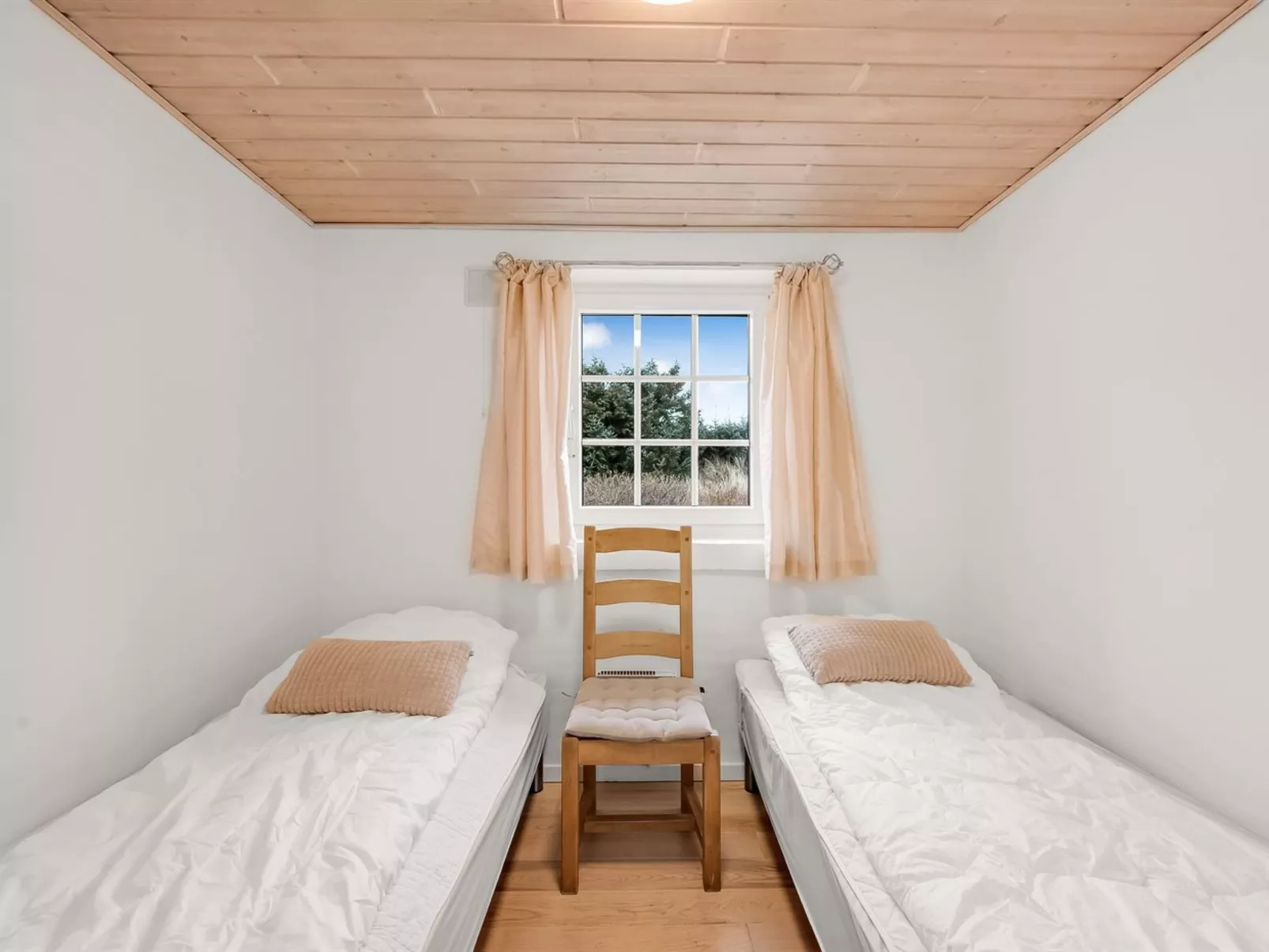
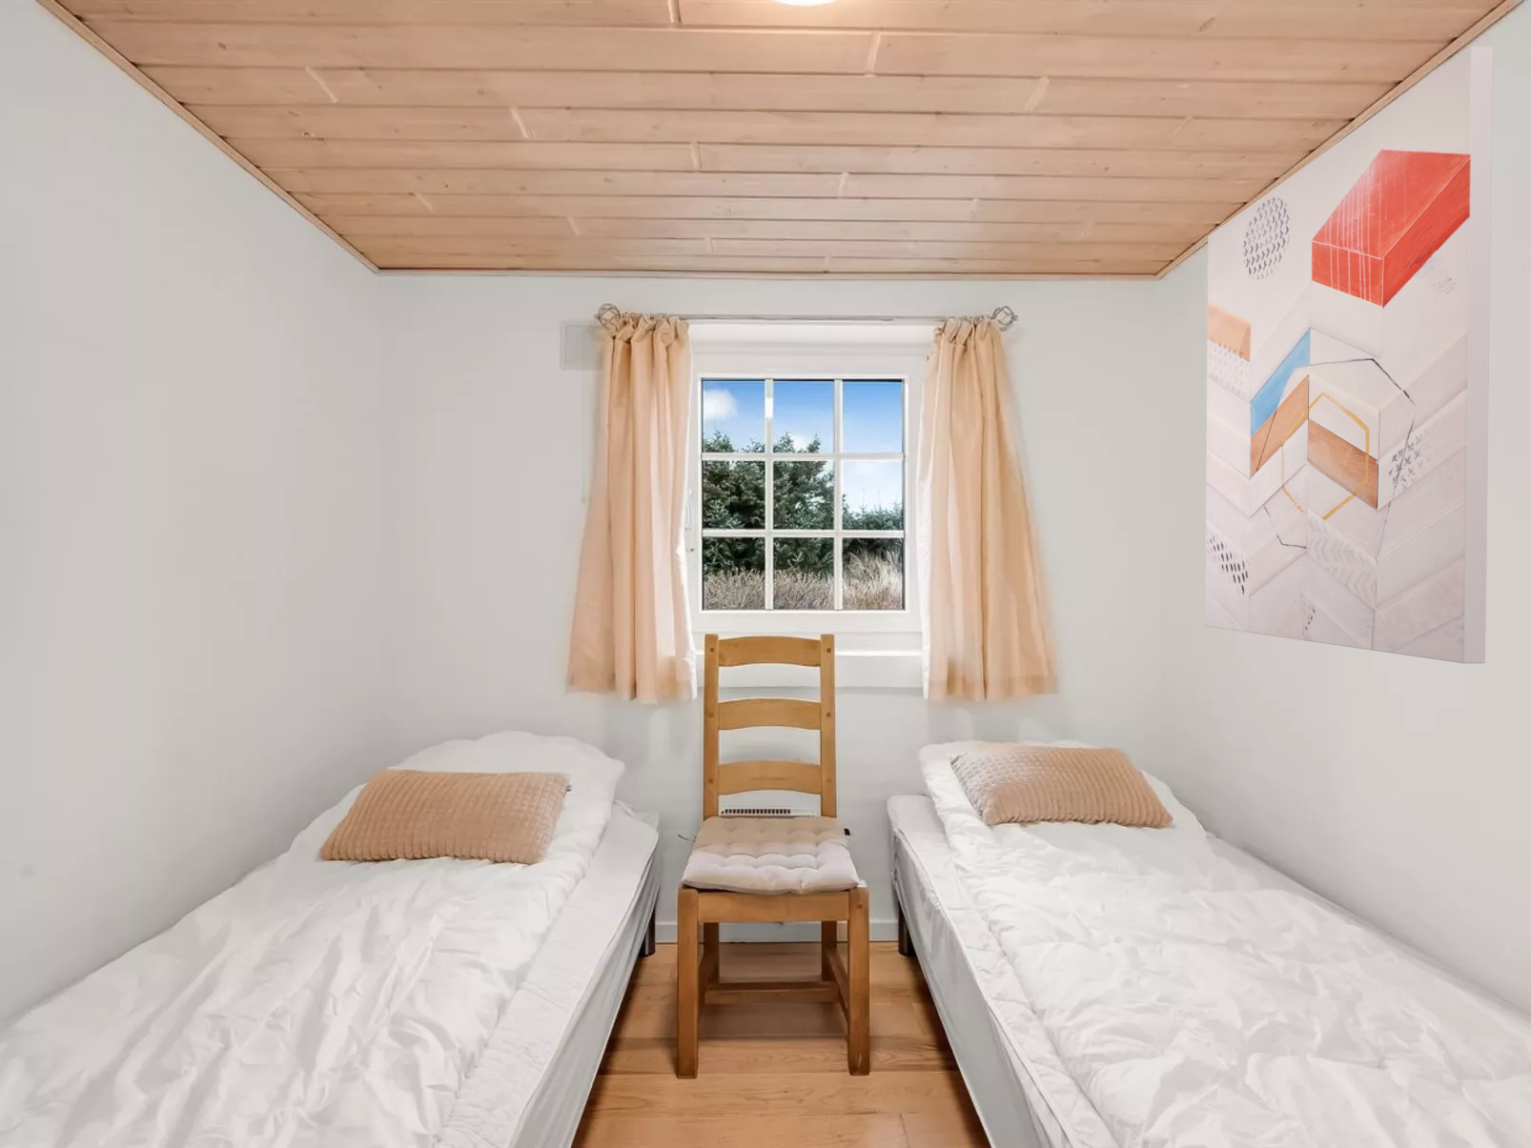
+ wall art [1204,46,1494,664]
